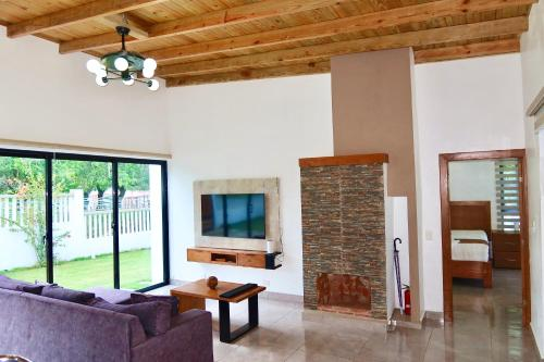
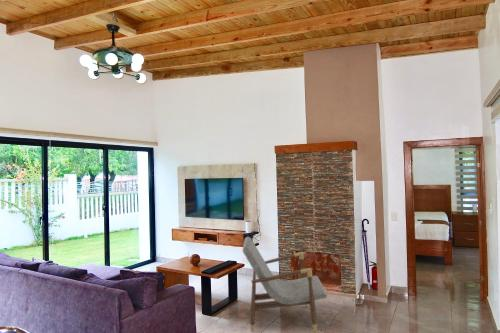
+ armchair [242,236,328,333]
